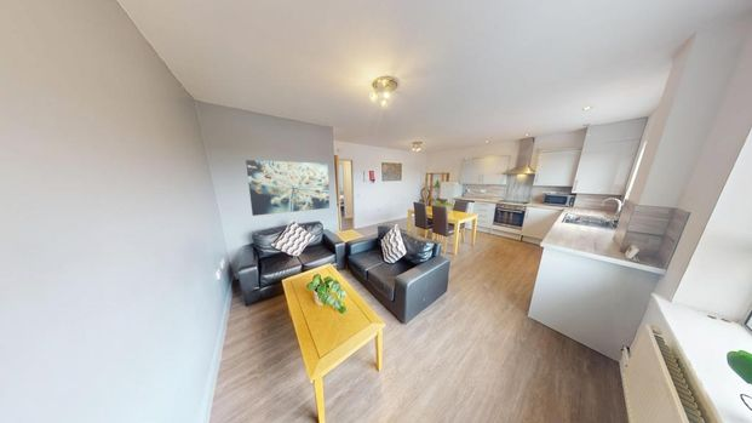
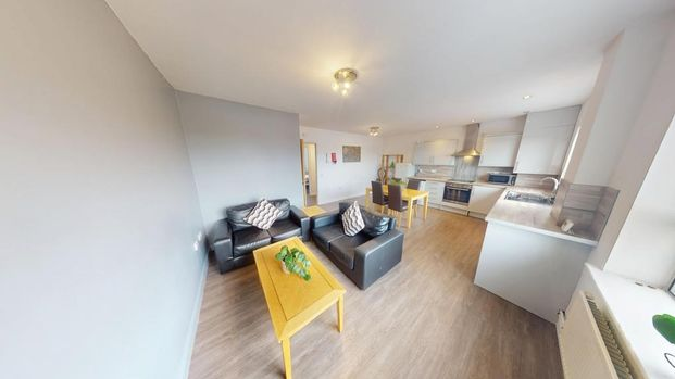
- wall art [245,159,331,217]
